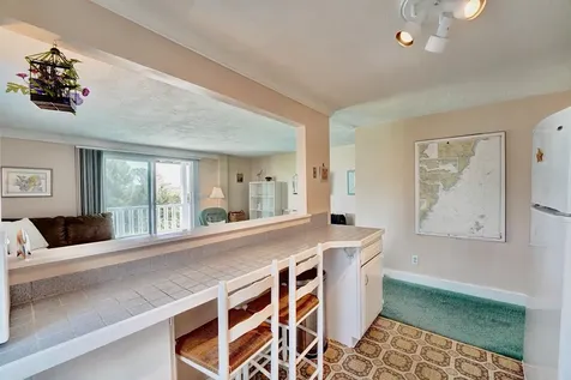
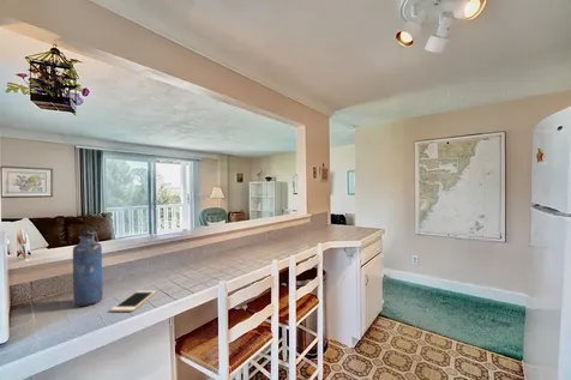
+ water bottle [72,225,103,307]
+ cell phone [109,290,157,313]
